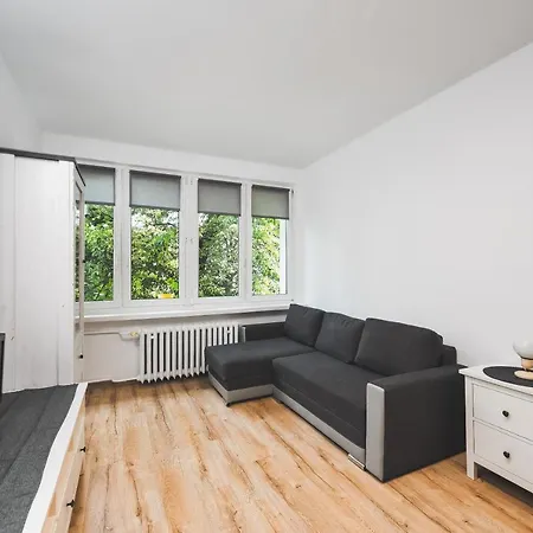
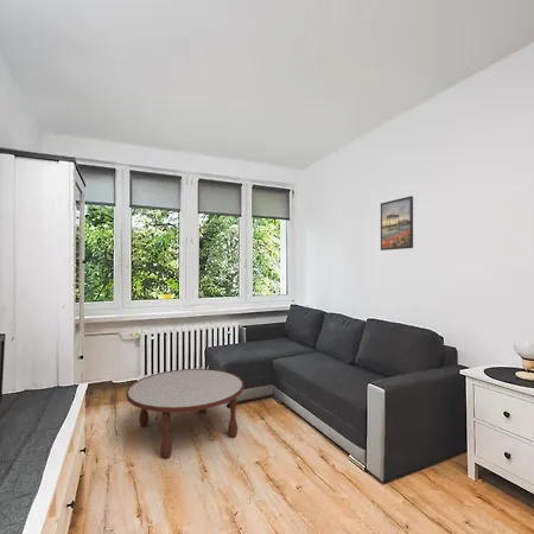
+ coffee table [125,368,244,460]
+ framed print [380,195,414,252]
